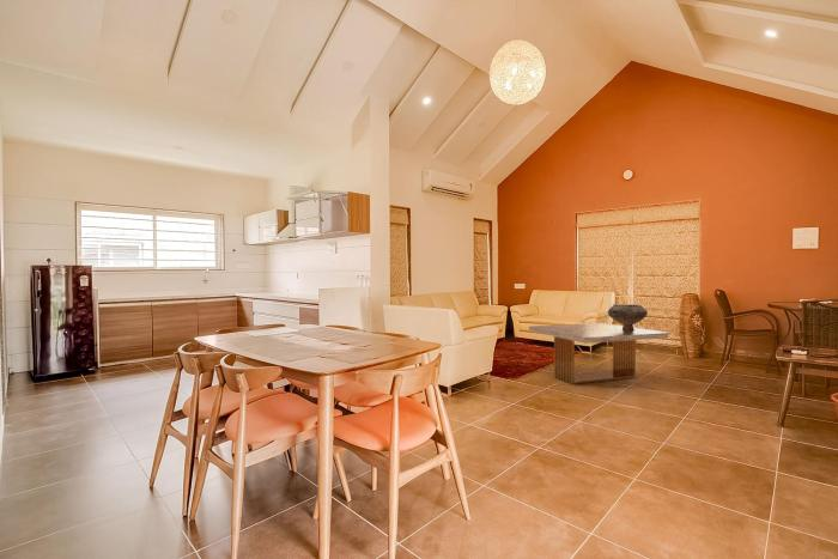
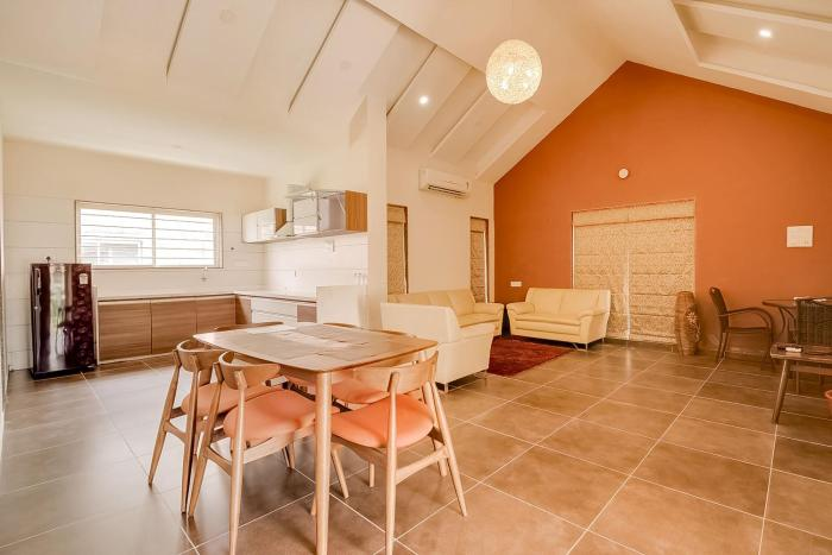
- coffee table [528,322,669,385]
- ceramic pot [607,303,649,330]
